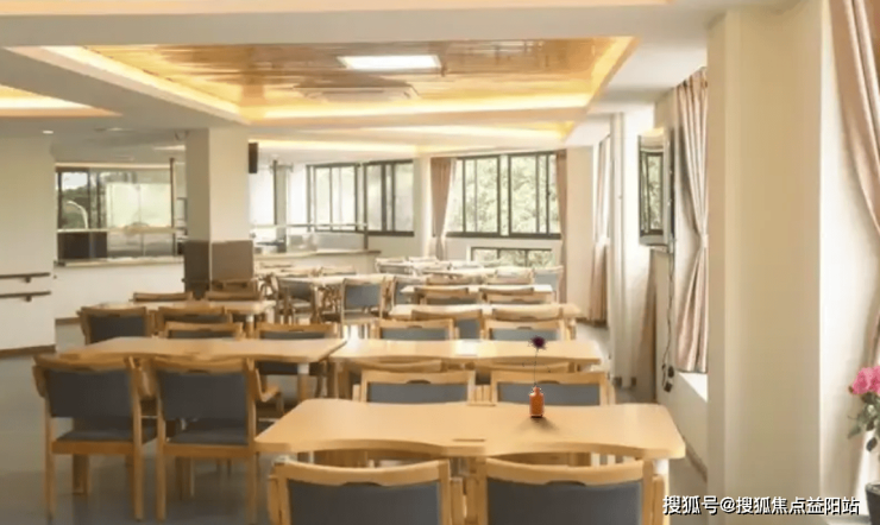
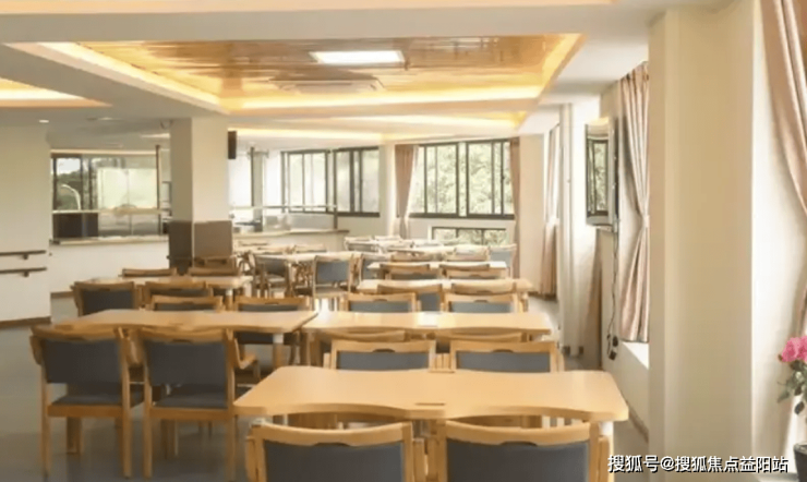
- flower [522,335,551,418]
